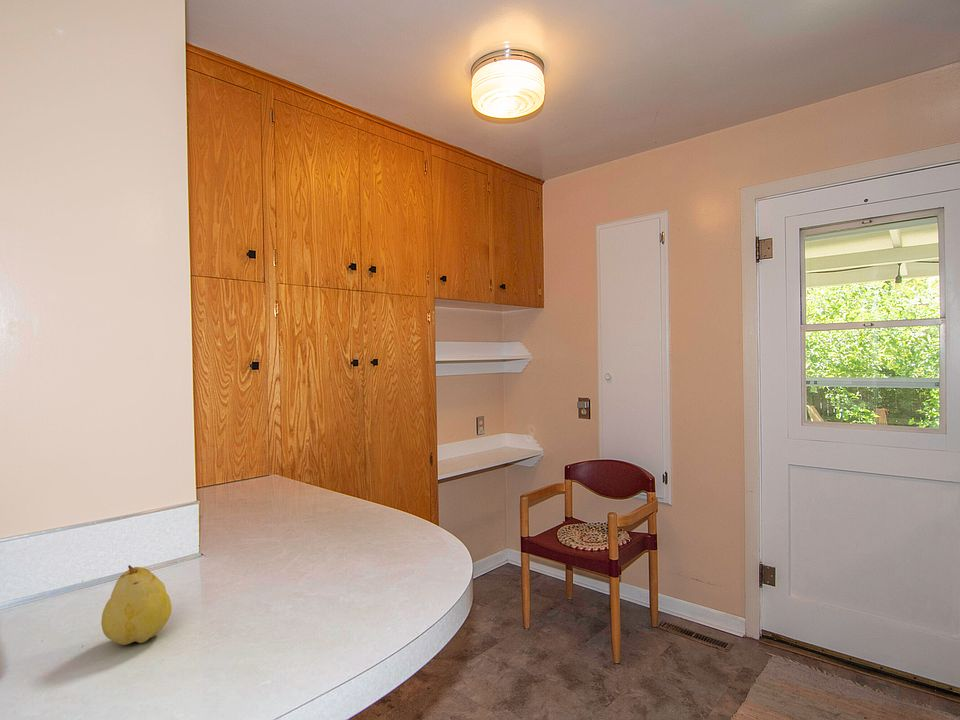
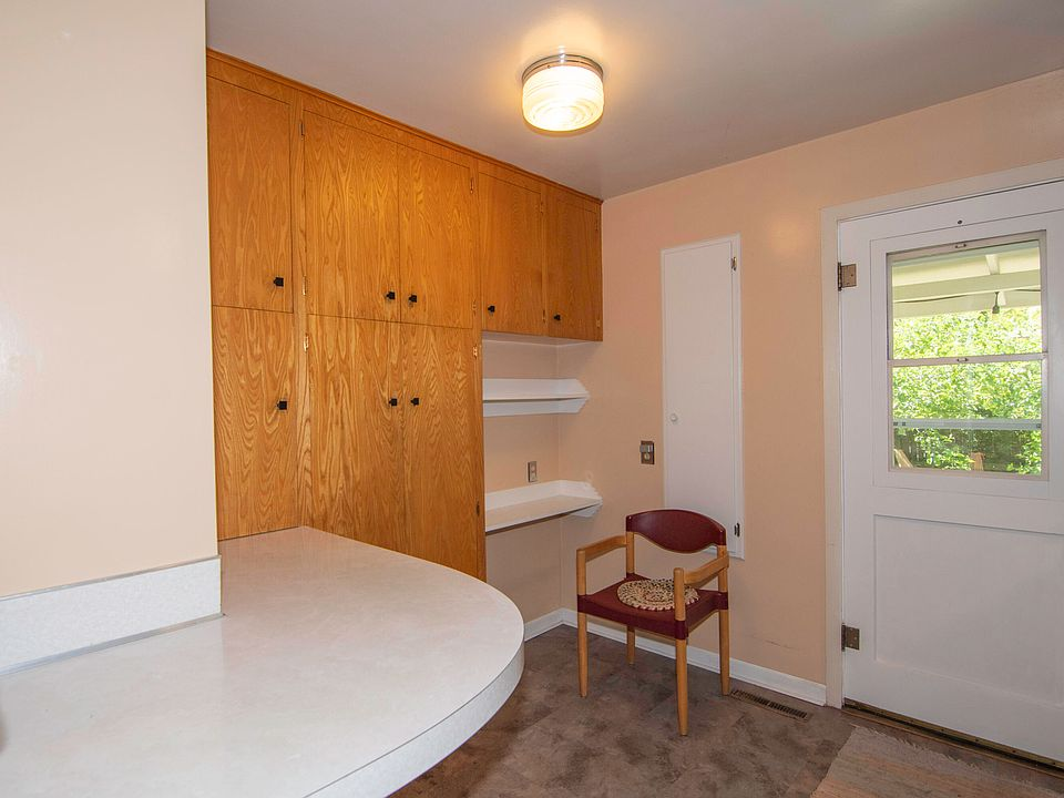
- fruit [100,564,173,646]
